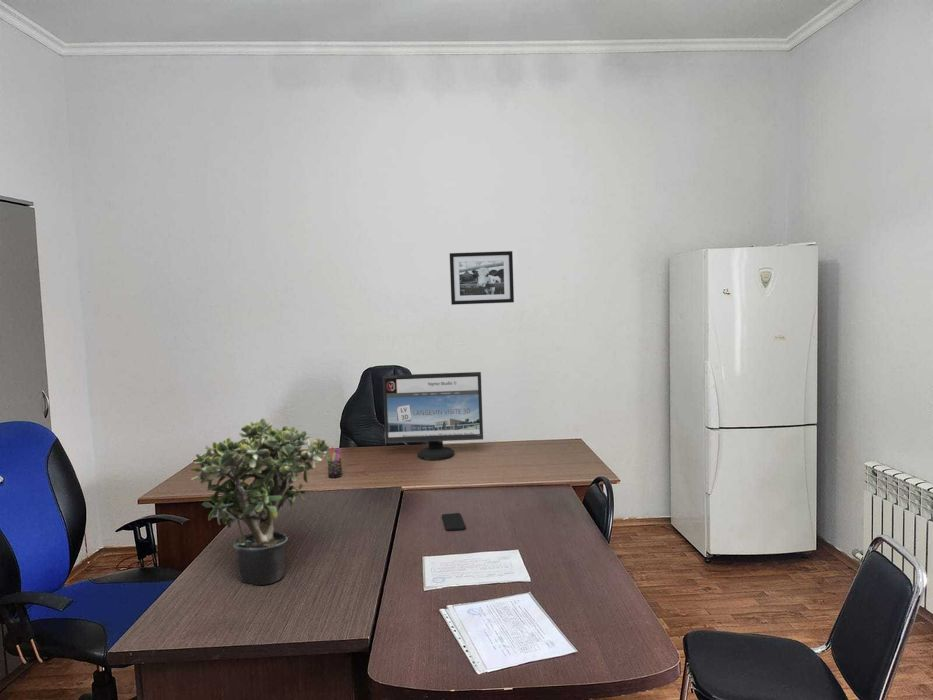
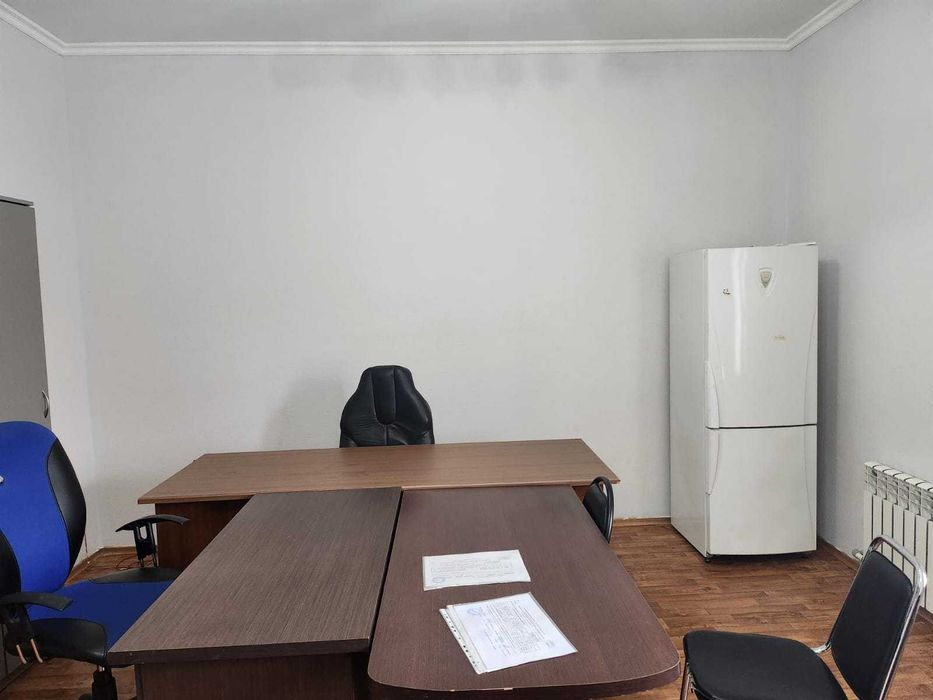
- computer monitor [381,371,484,461]
- picture frame [449,250,515,306]
- smartphone [441,512,467,532]
- potted plant [190,417,330,586]
- pen holder [324,446,343,479]
